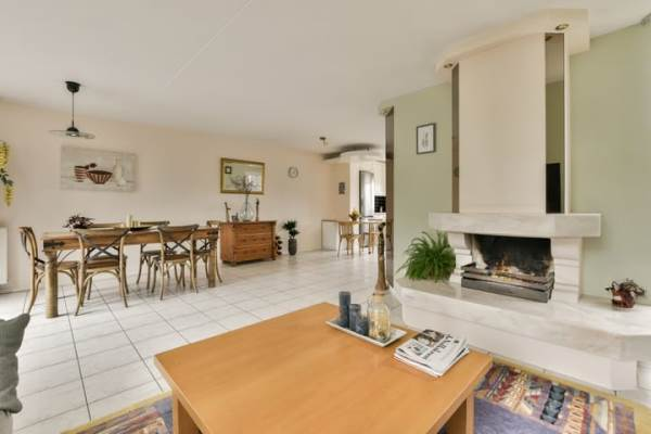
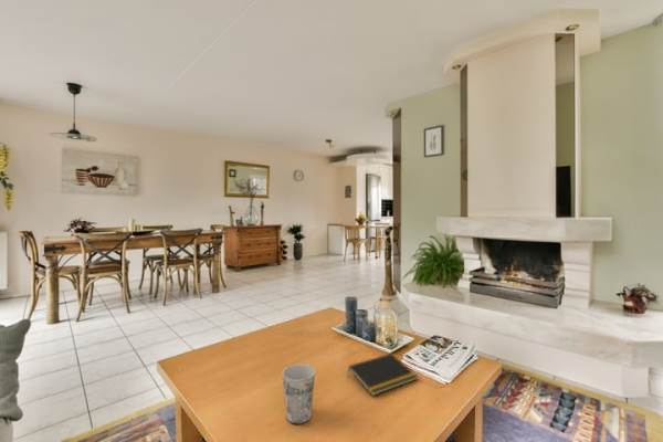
+ notepad [347,352,419,397]
+ cup [282,362,316,425]
